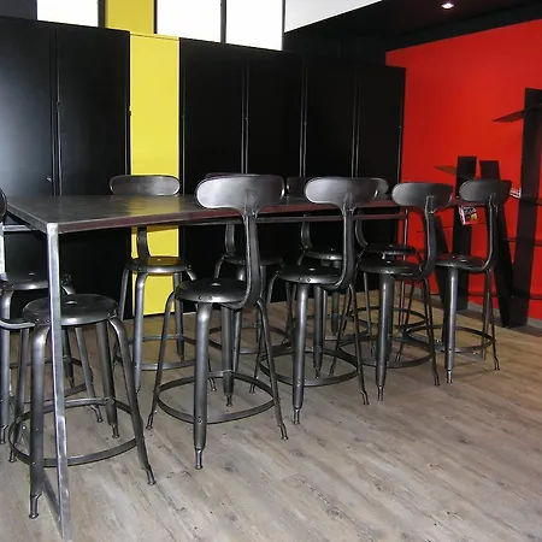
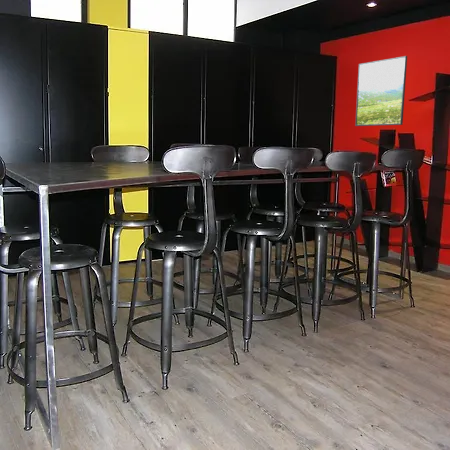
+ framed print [354,55,408,127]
